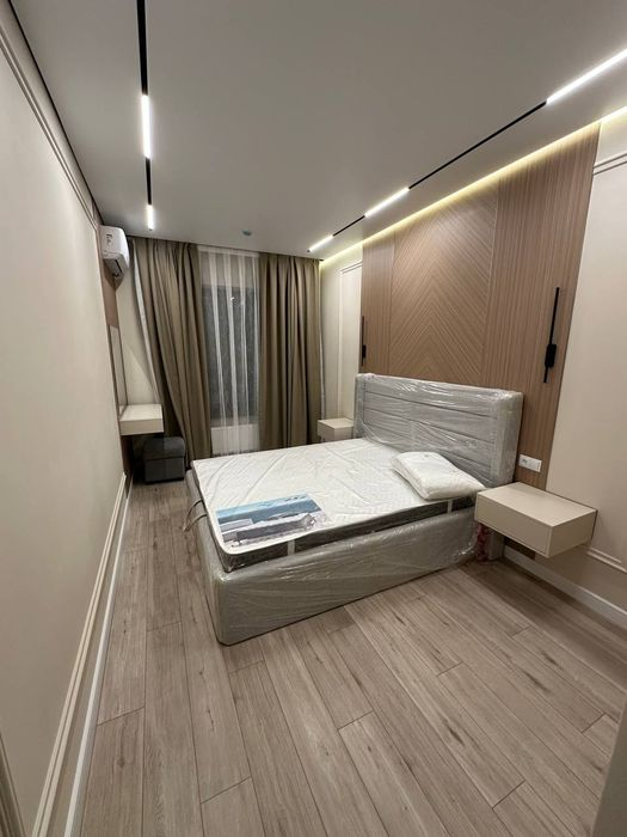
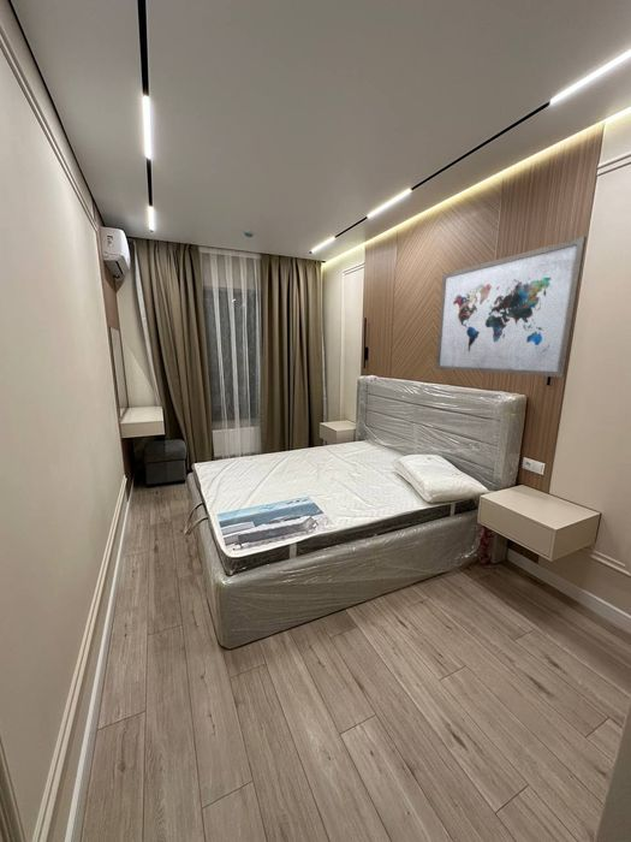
+ wall art [435,236,588,379]
